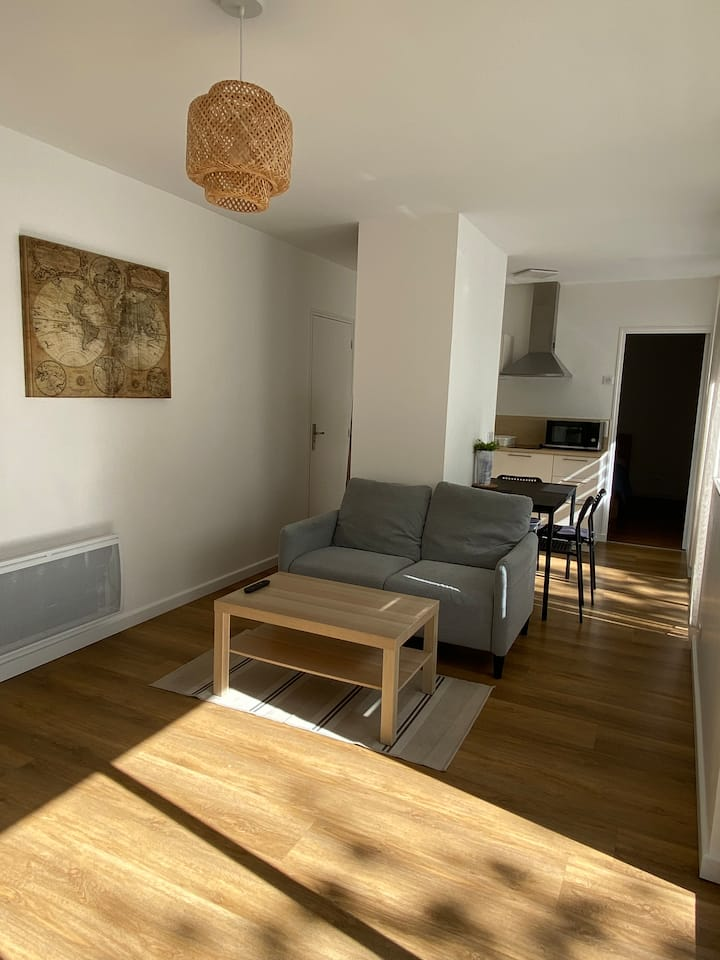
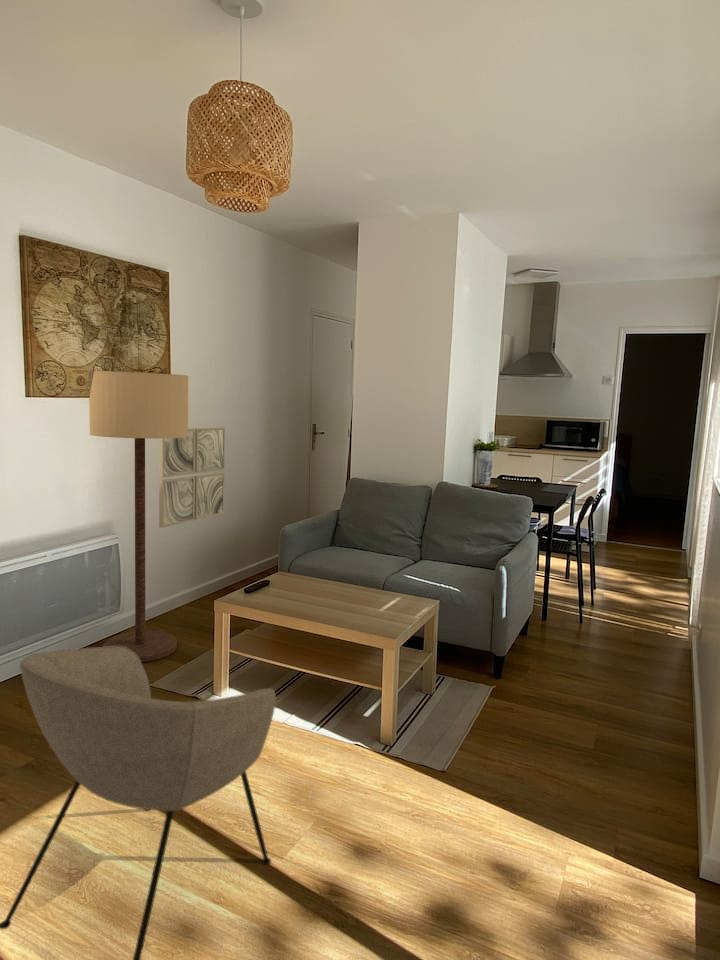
+ armchair [0,646,277,960]
+ wall art [158,426,226,529]
+ floor lamp [88,370,189,663]
